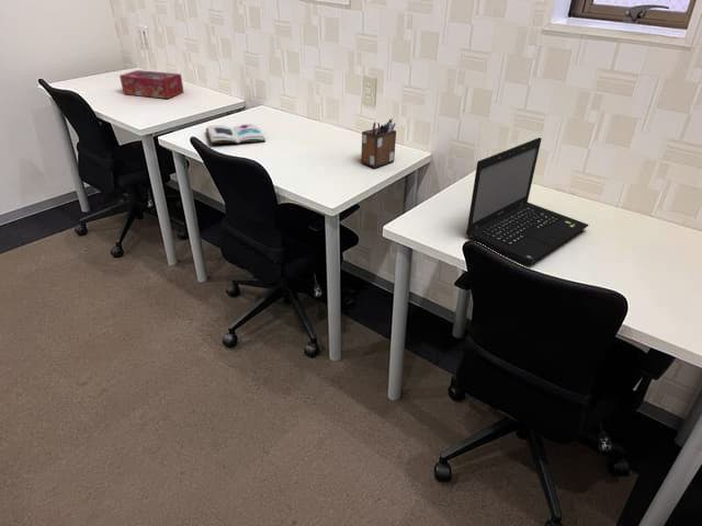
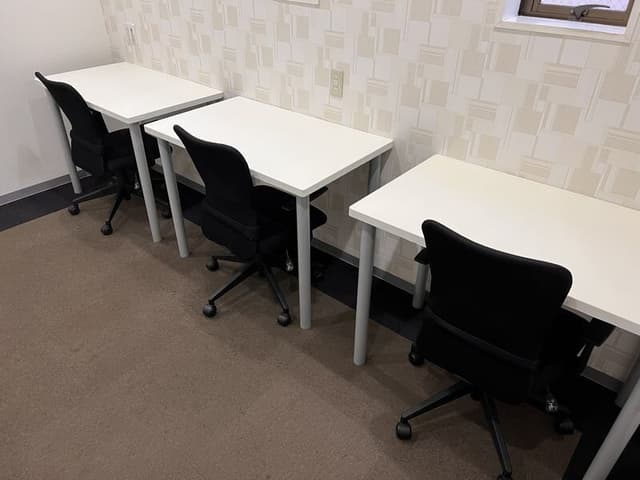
- book [205,123,267,146]
- tissue box [118,69,184,100]
- desk organizer [360,117,397,169]
- laptop [465,137,590,265]
